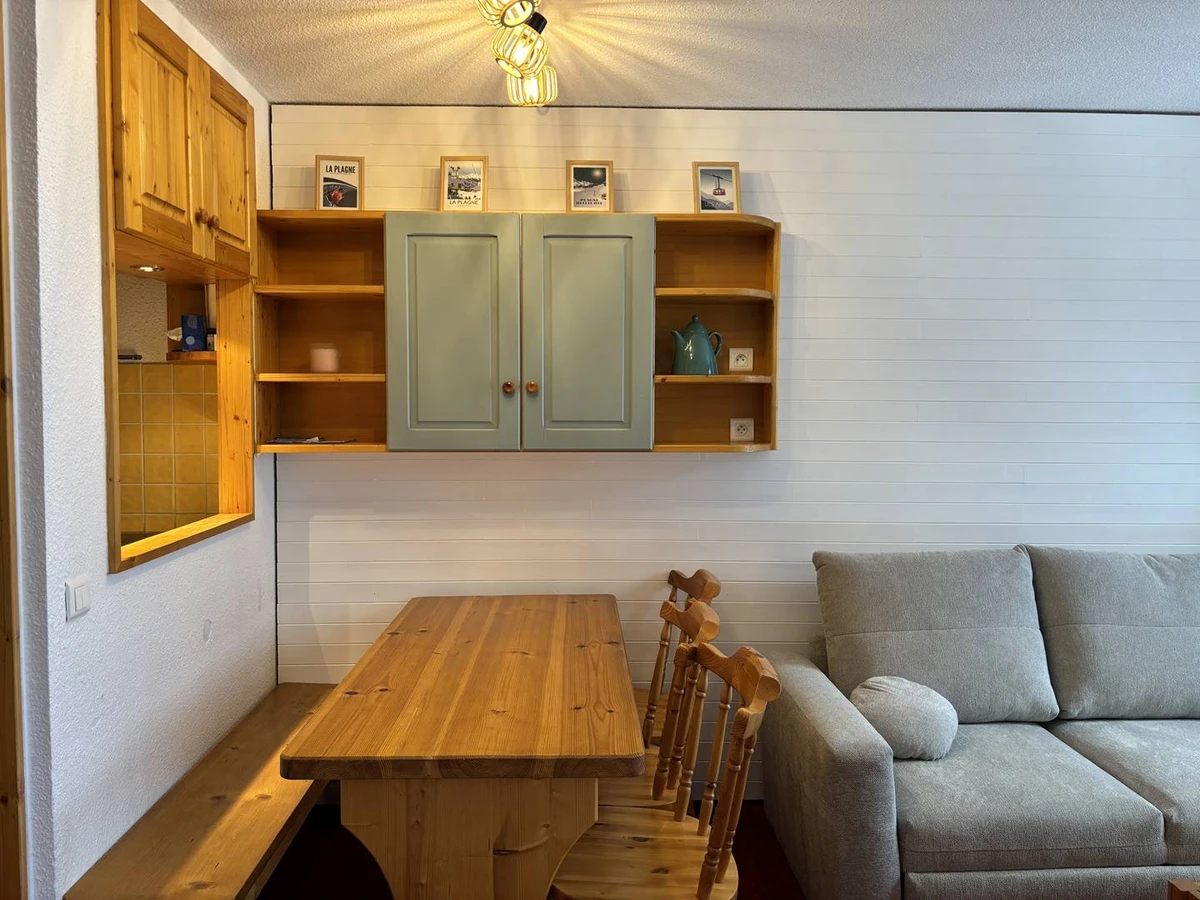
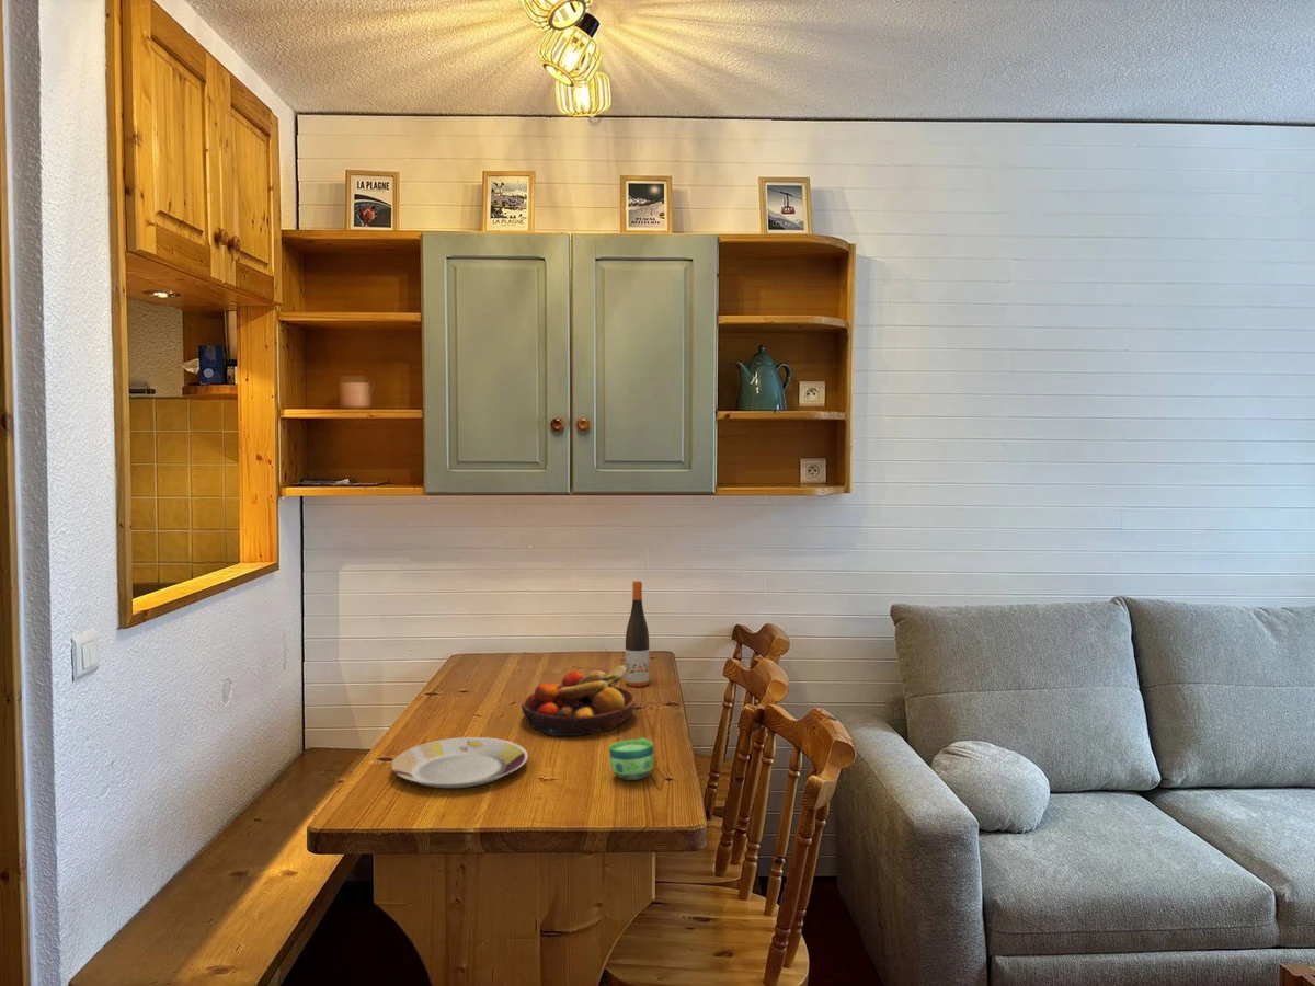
+ wine bottle [625,580,650,688]
+ cup [608,737,655,781]
+ plate [390,736,528,789]
+ fruit bowl [521,664,637,737]
